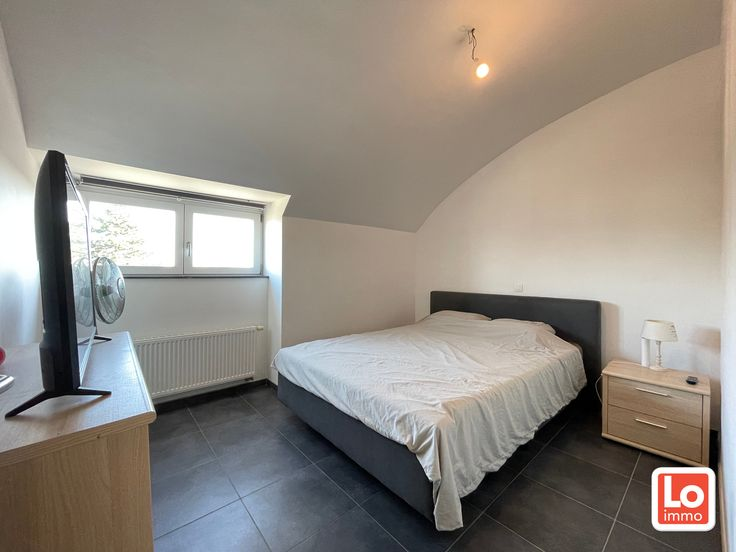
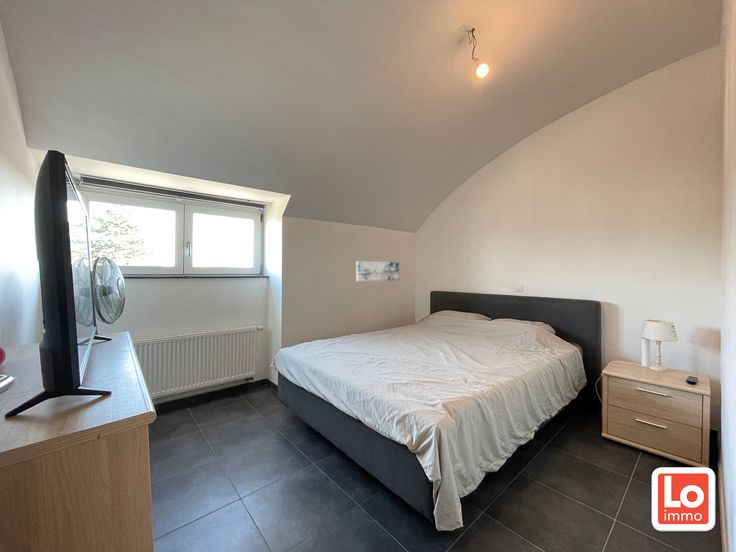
+ wall art [355,260,400,282]
